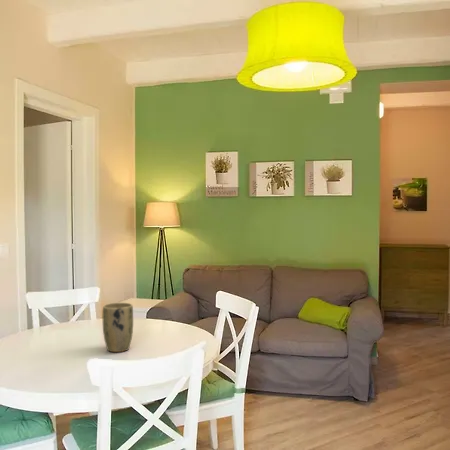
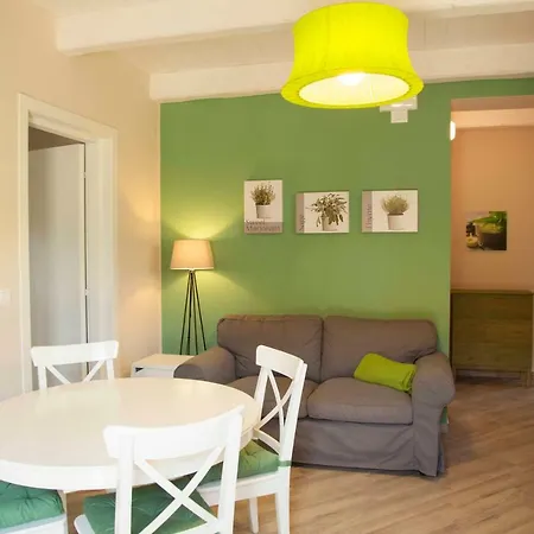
- plant pot [102,302,134,353]
